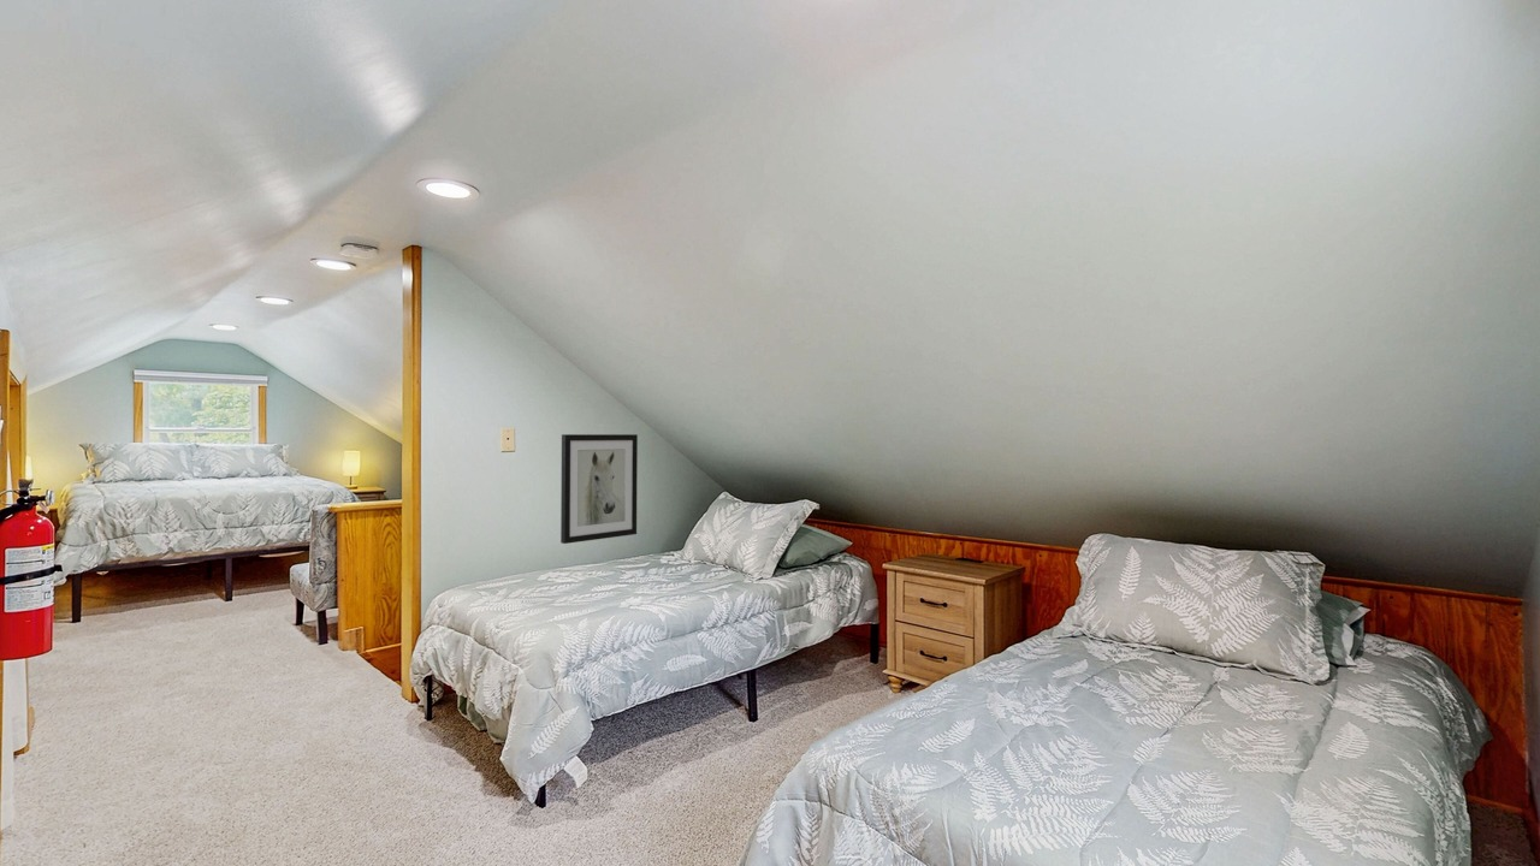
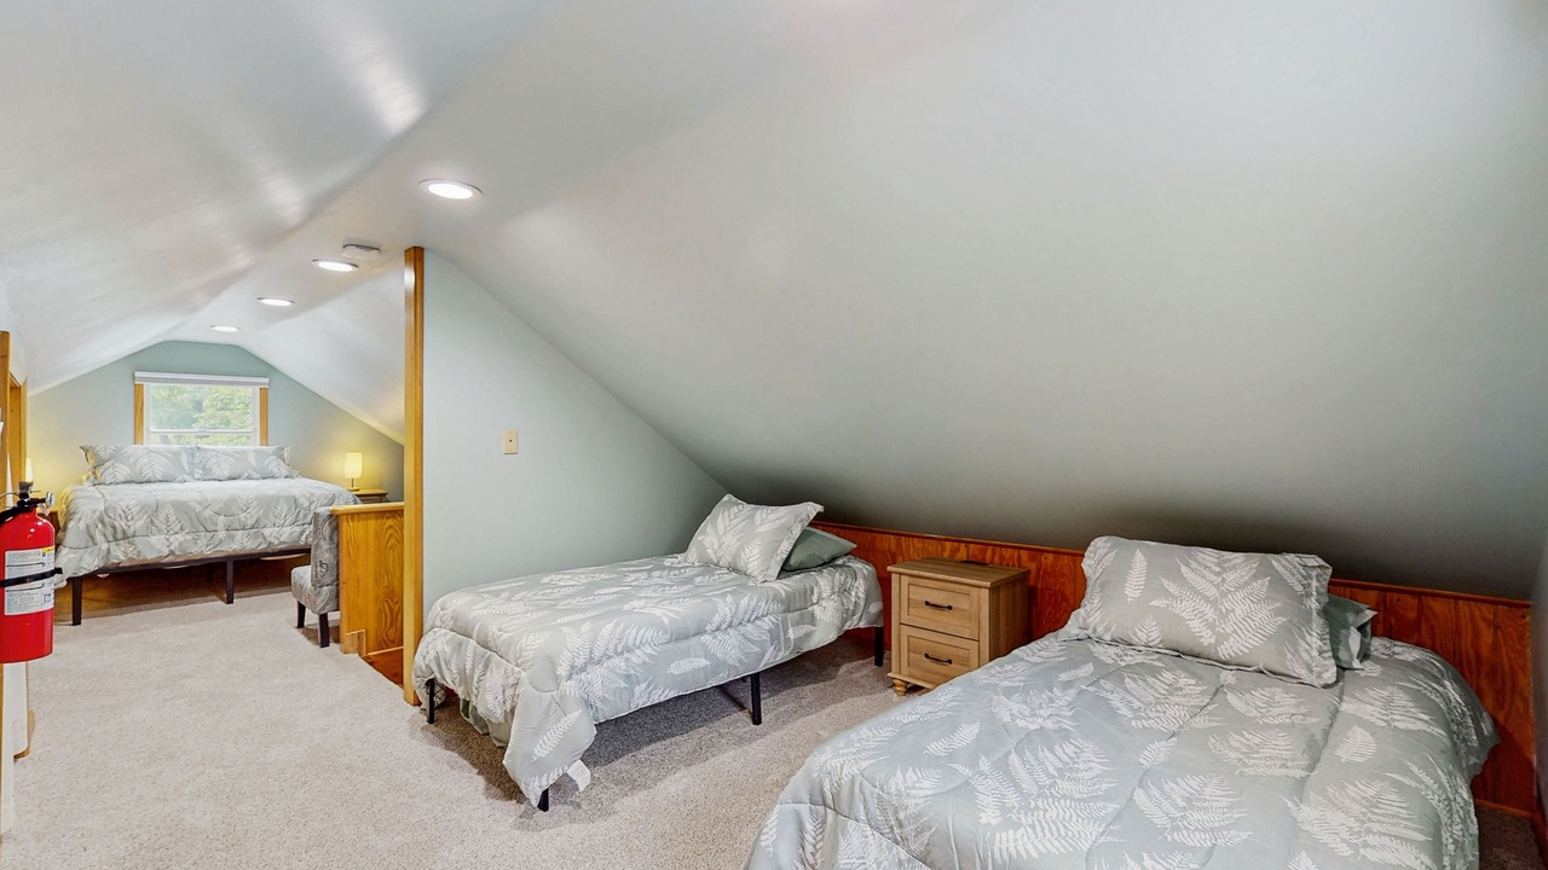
- wall art [559,433,639,545]
